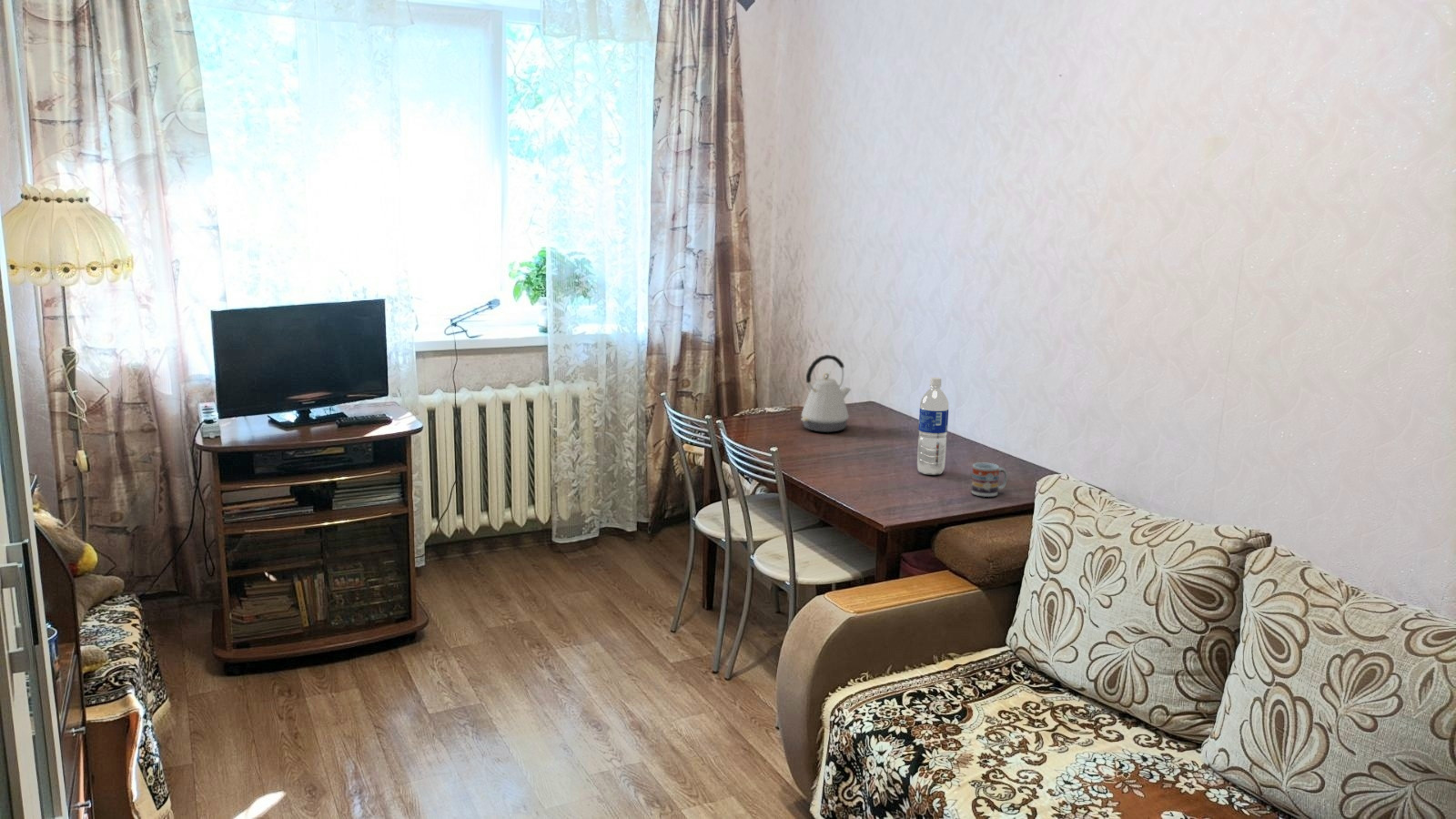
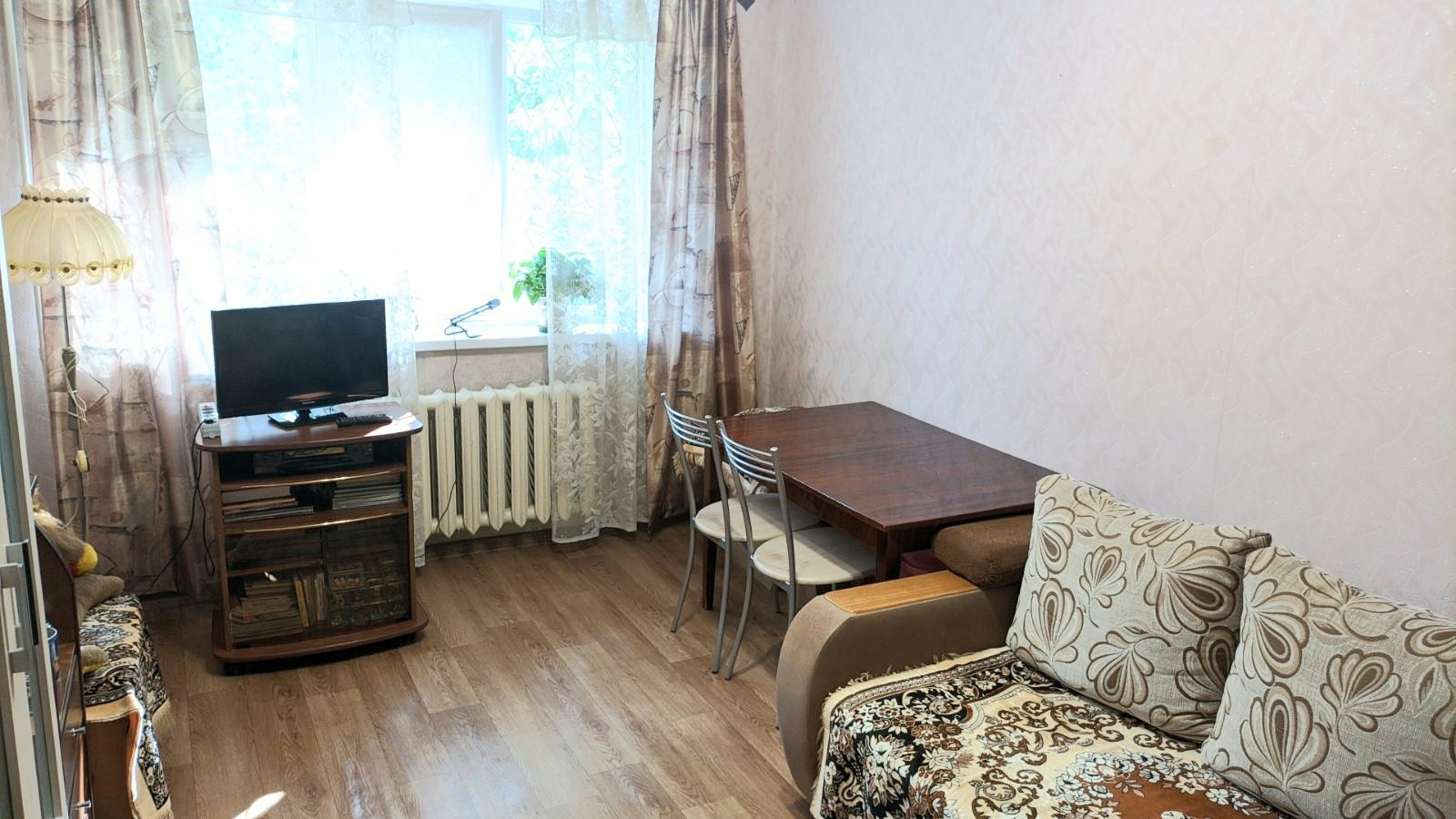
- cup [970,462,1008,498]
- kettle [800,354,852,433]
- water bottle [916,377,949,476]
